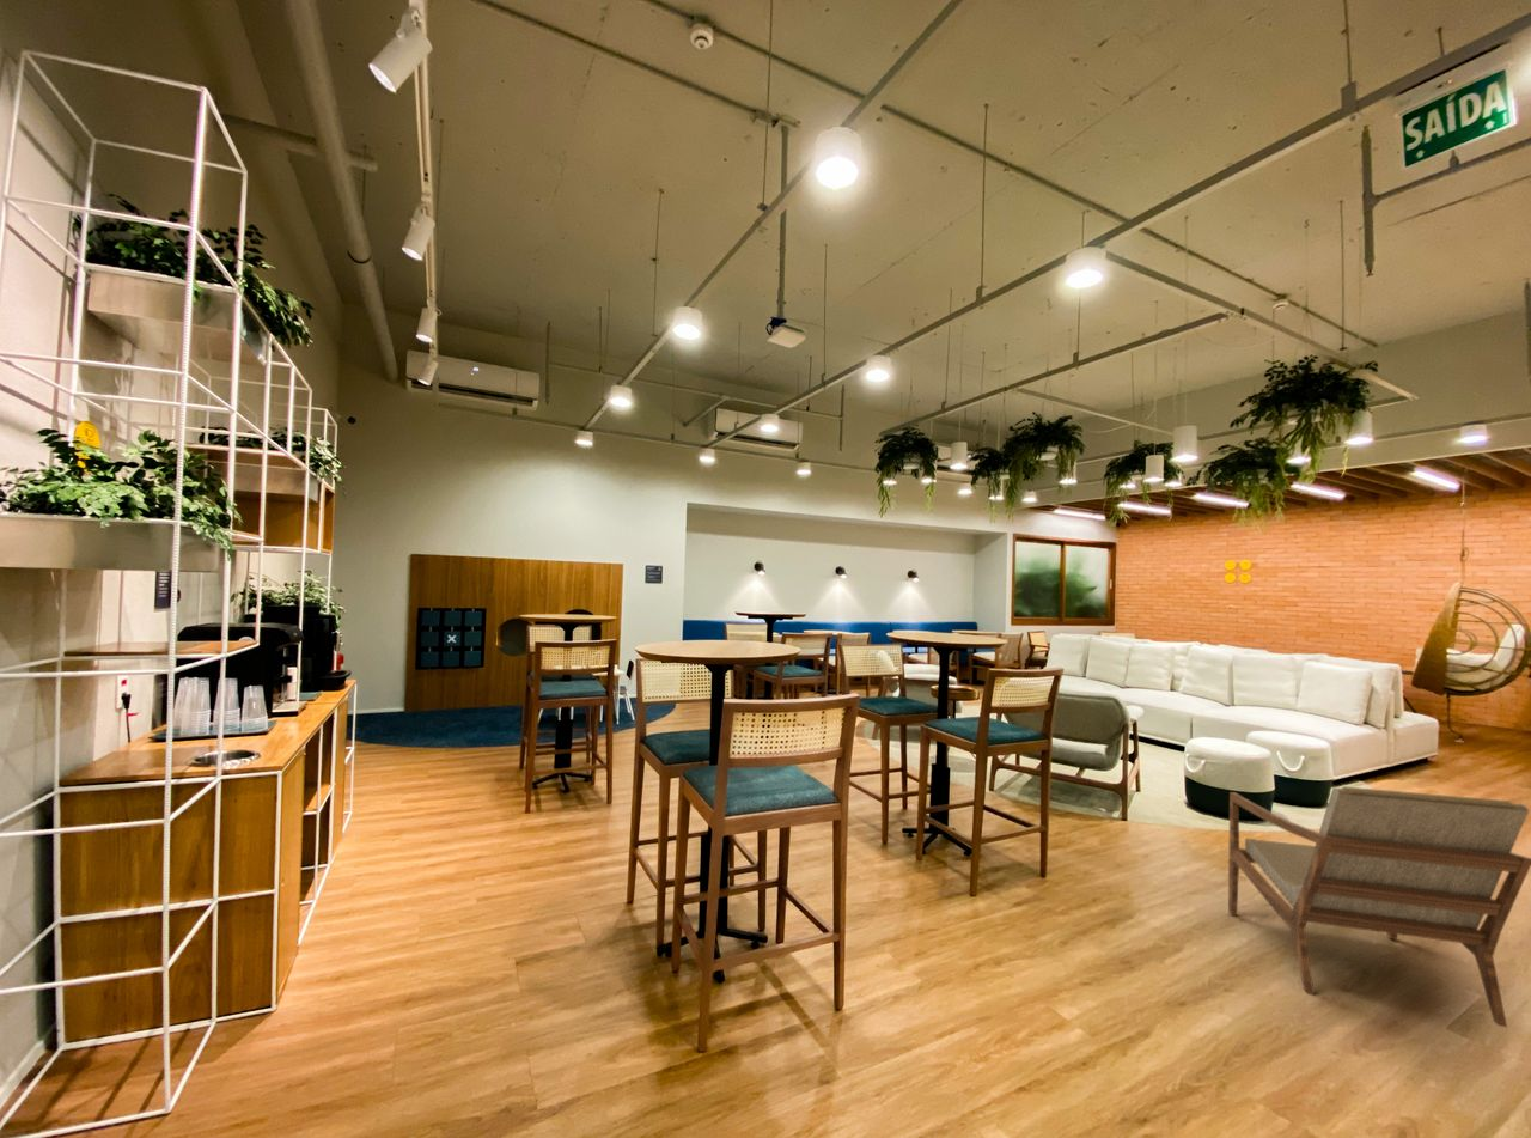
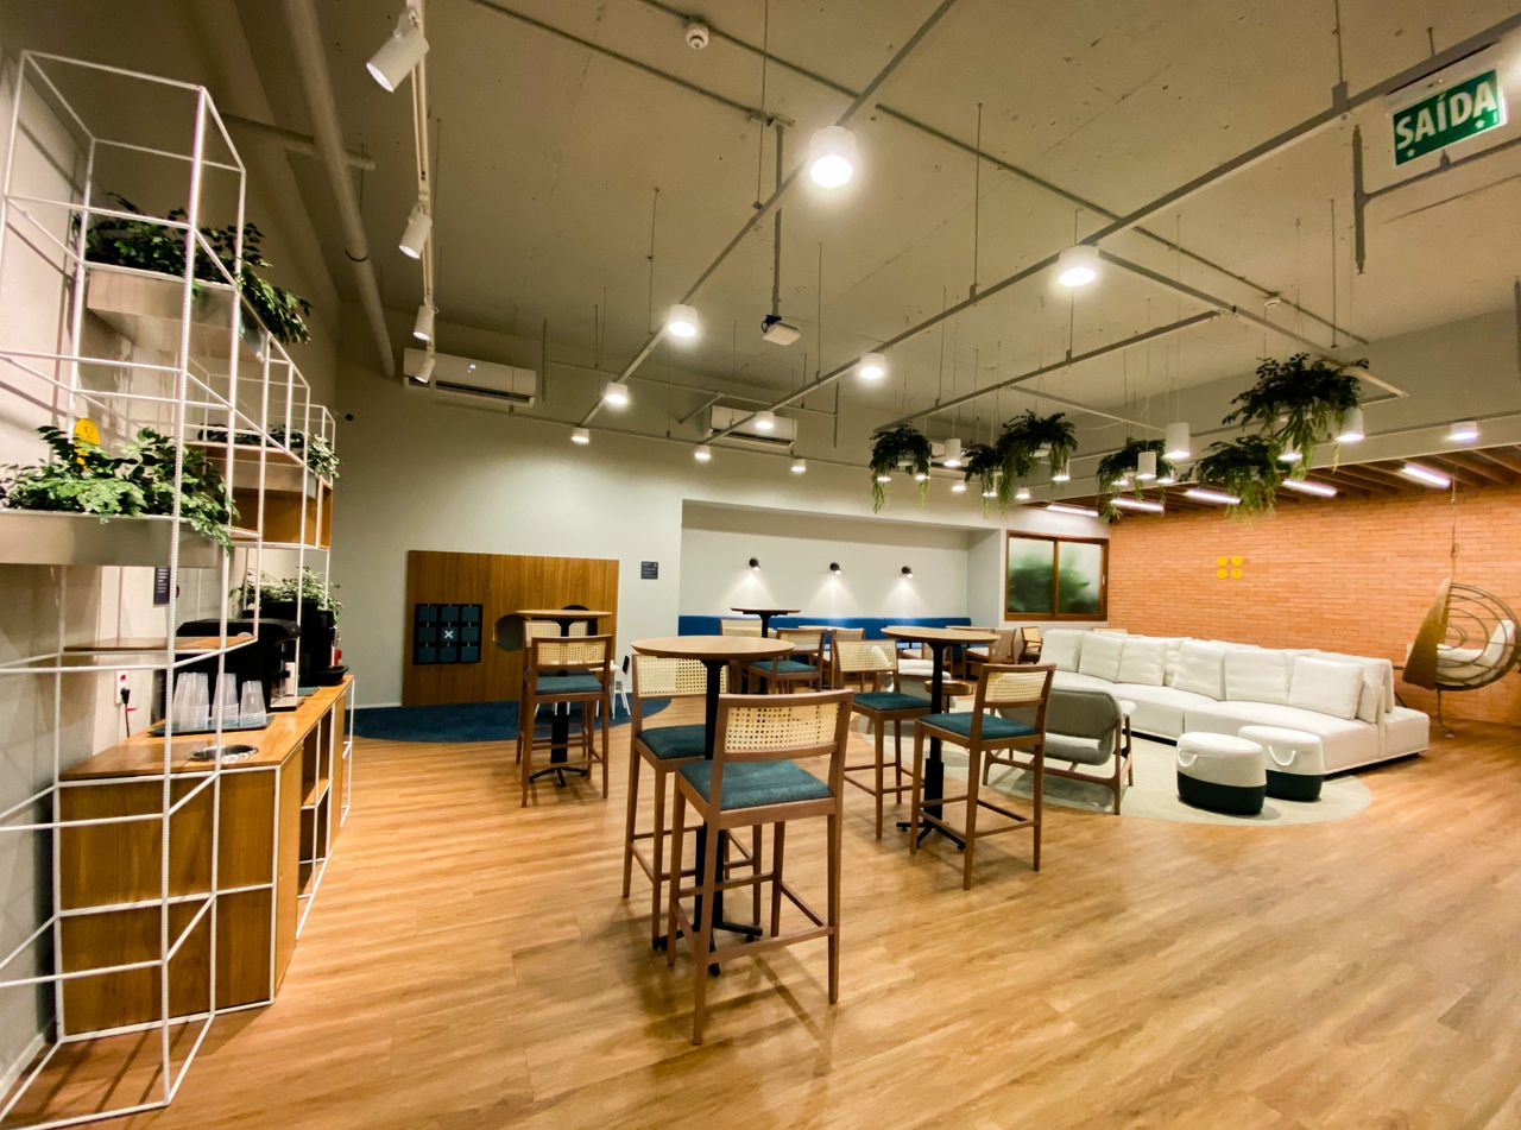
- armchair [1227,785,1531,1028]
